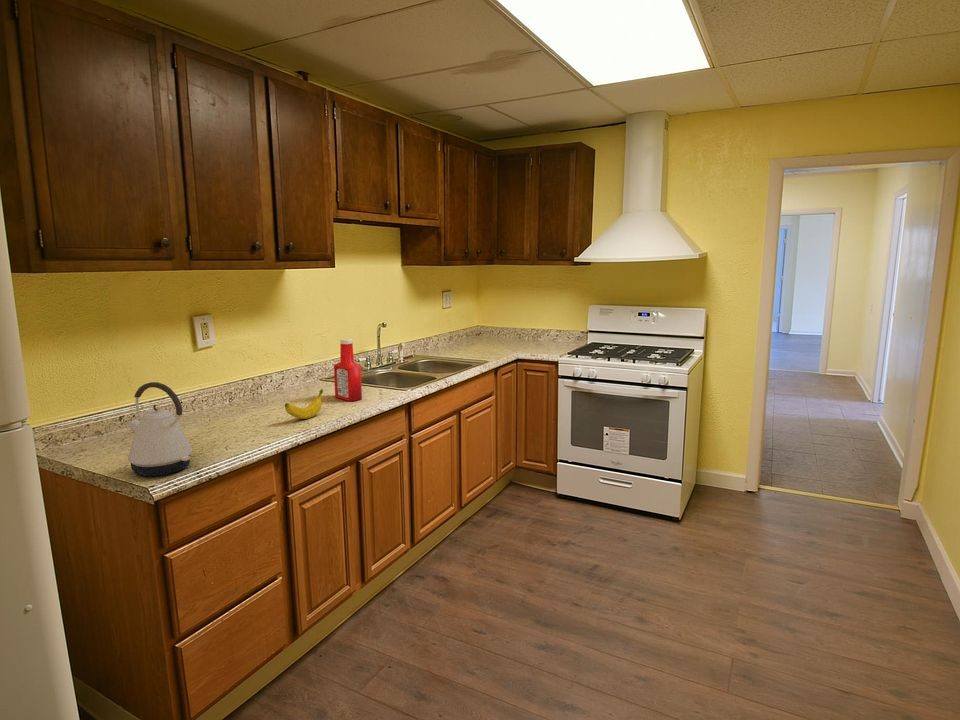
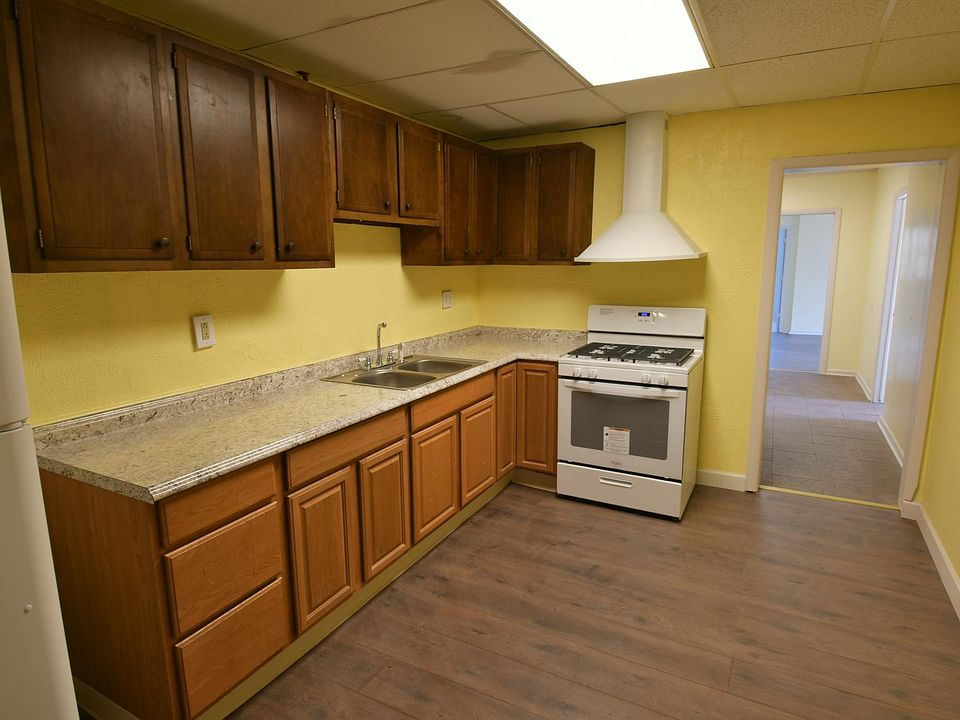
- kettle [126,381,193,477]
- soap bottle [333,338,363,402]
- banana [284,388,324,420]
